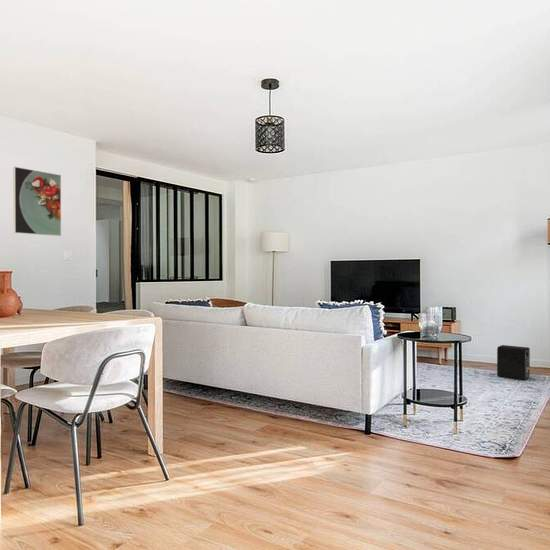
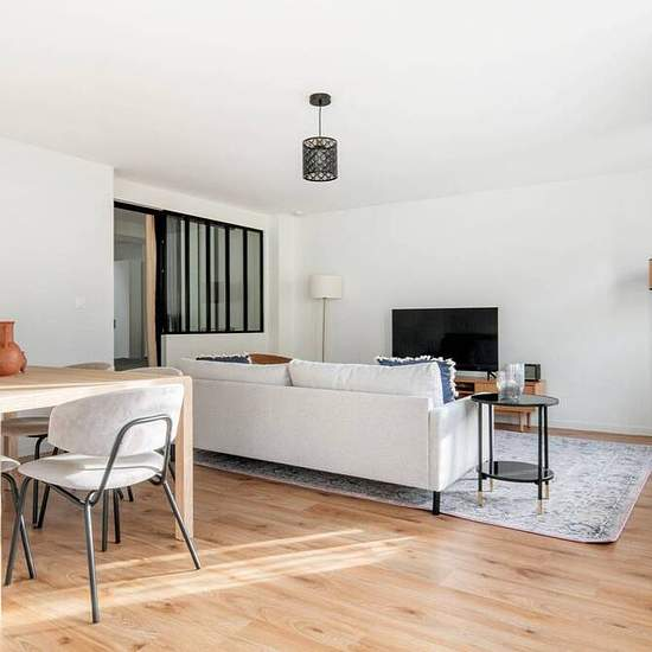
- speaker [496,344,531,381]
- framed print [12,166,62,237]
